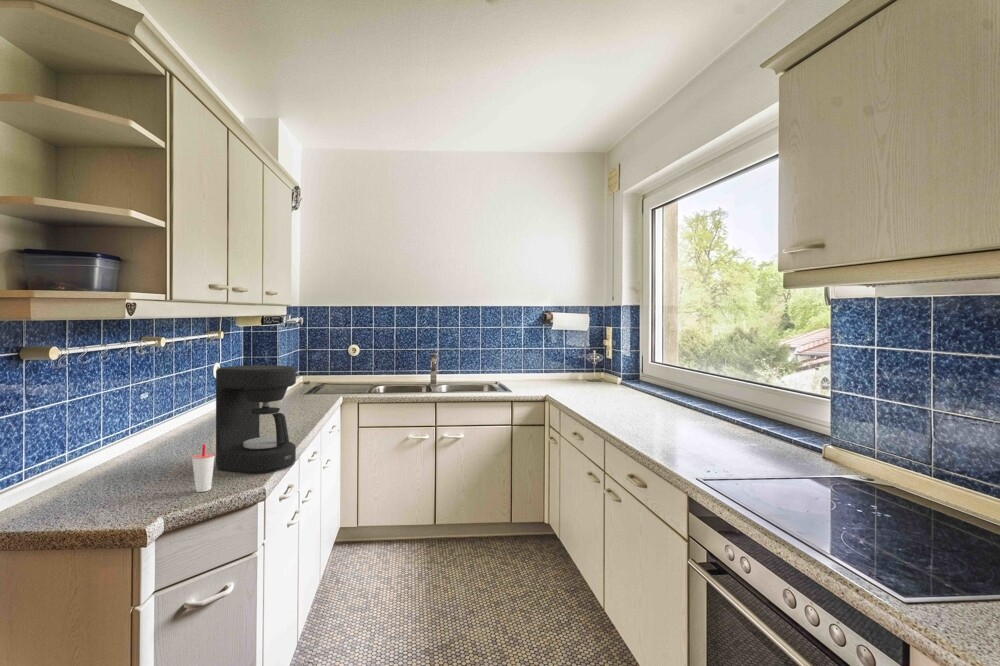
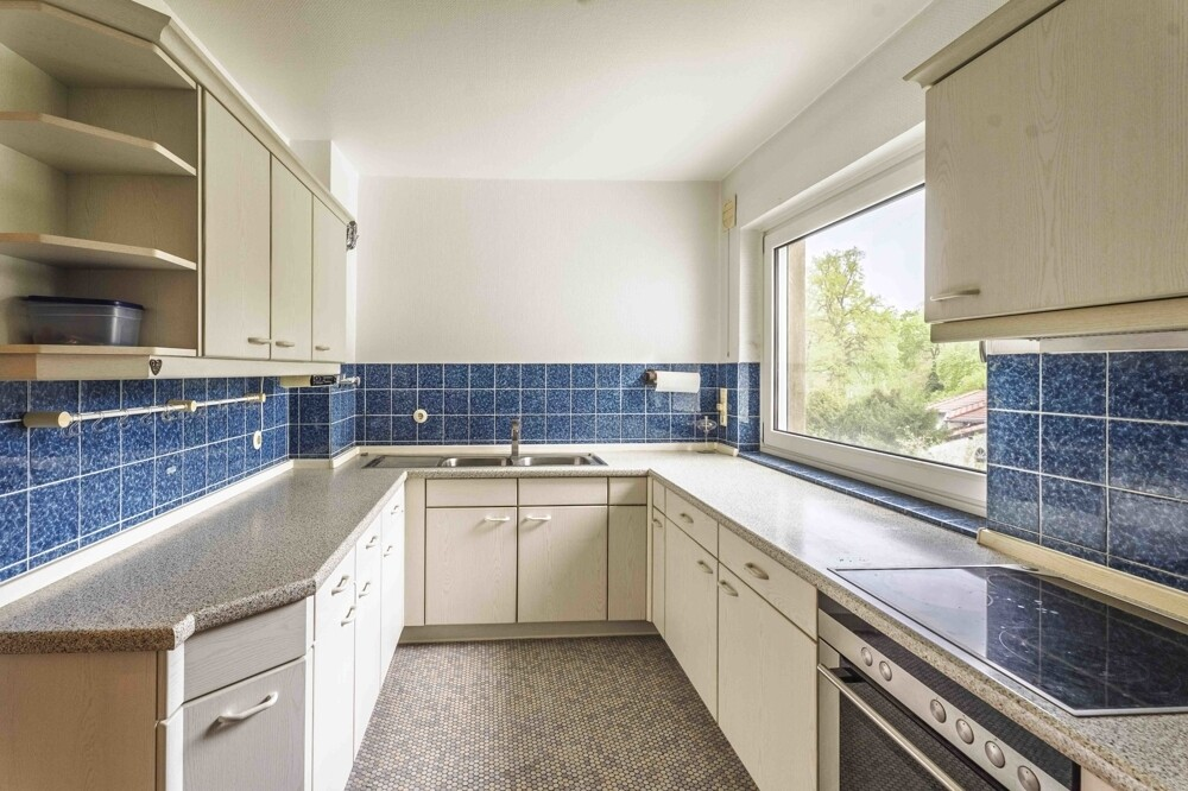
- cup [190,443,216,493]
- coffee maker [215,364,297,474]
